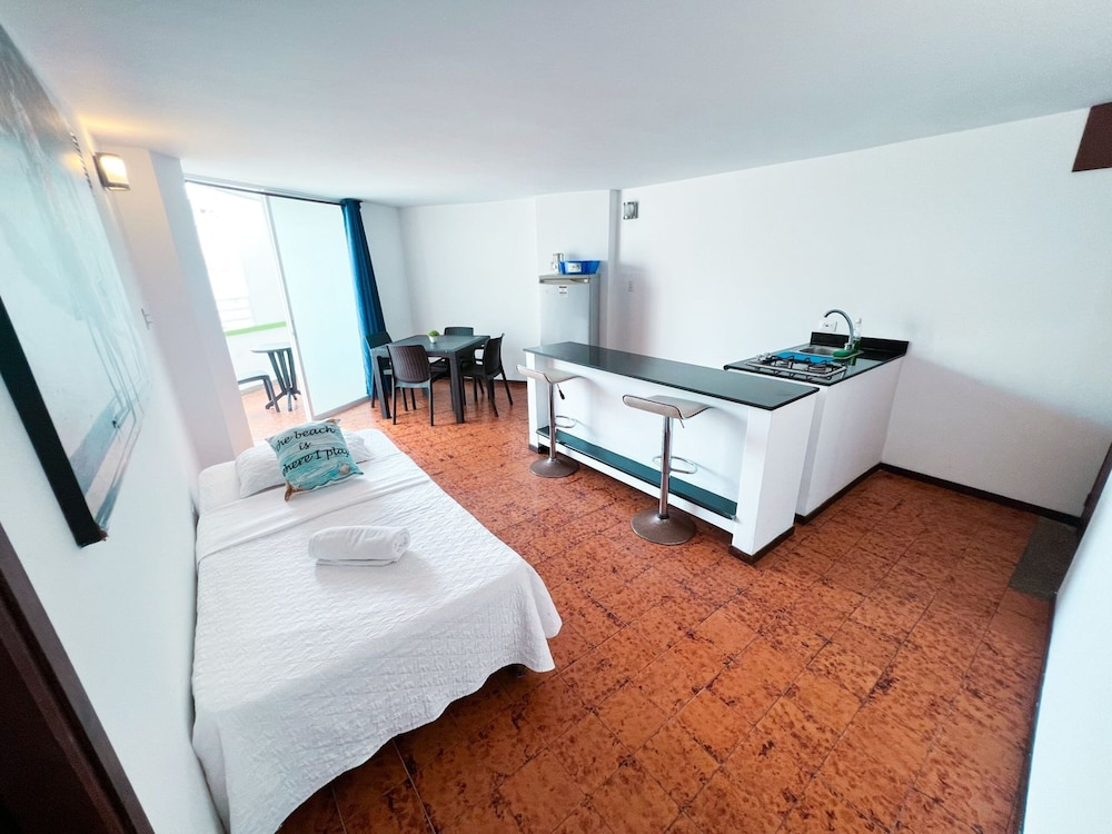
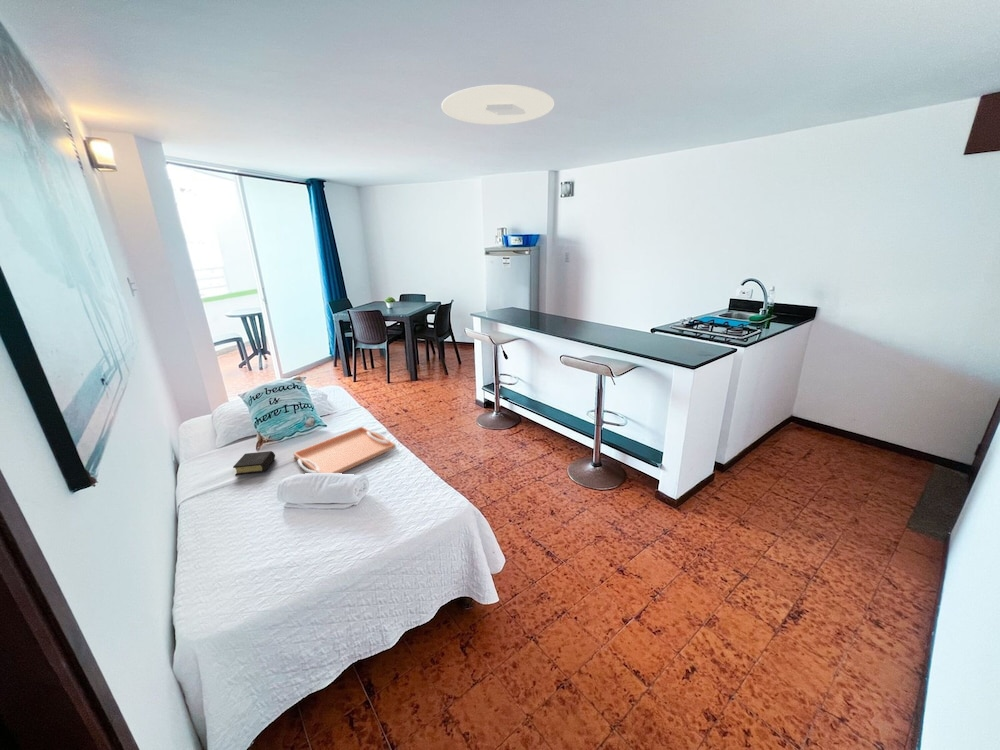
+ serving tray [292,426,397,474]
+ ceiling light [440,83,555,126]
+ book [232,450,276,476]
